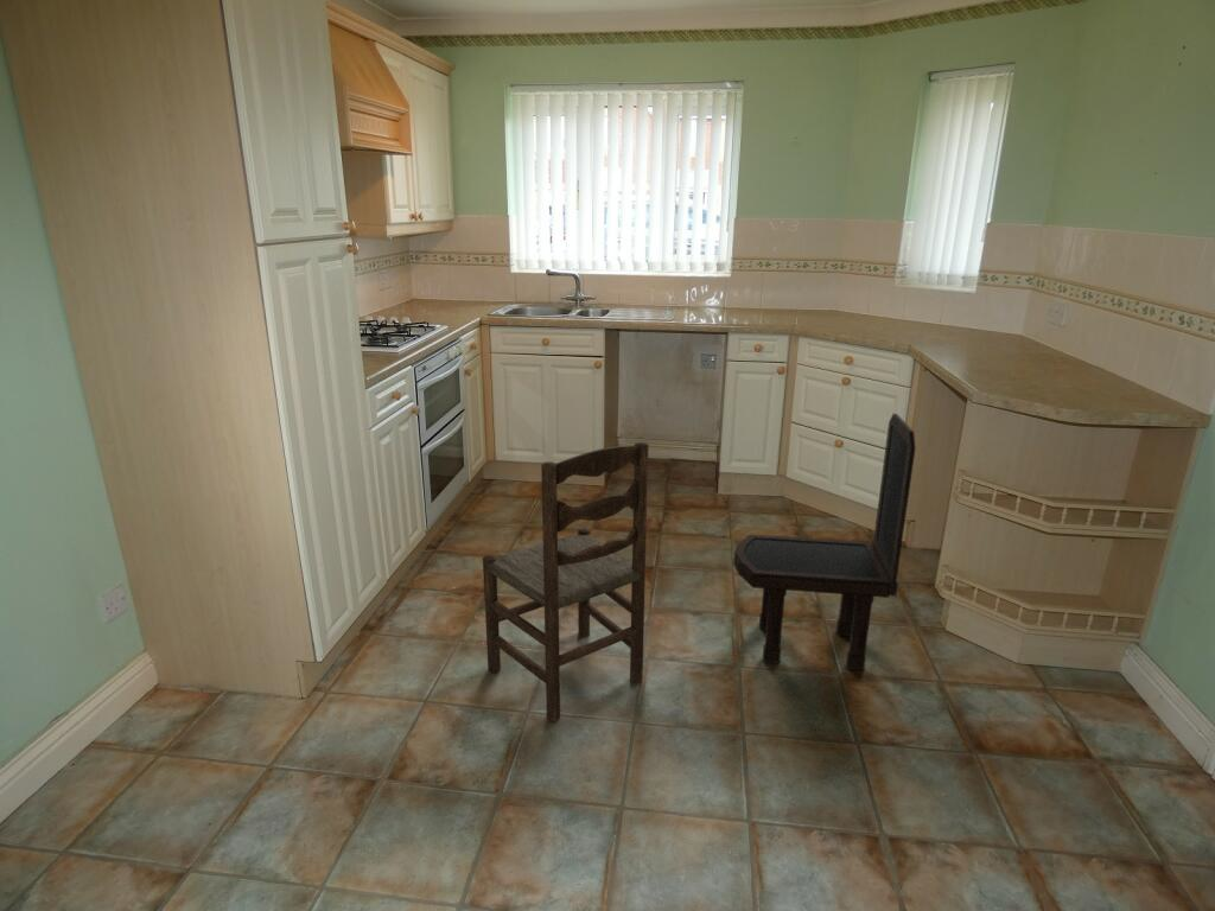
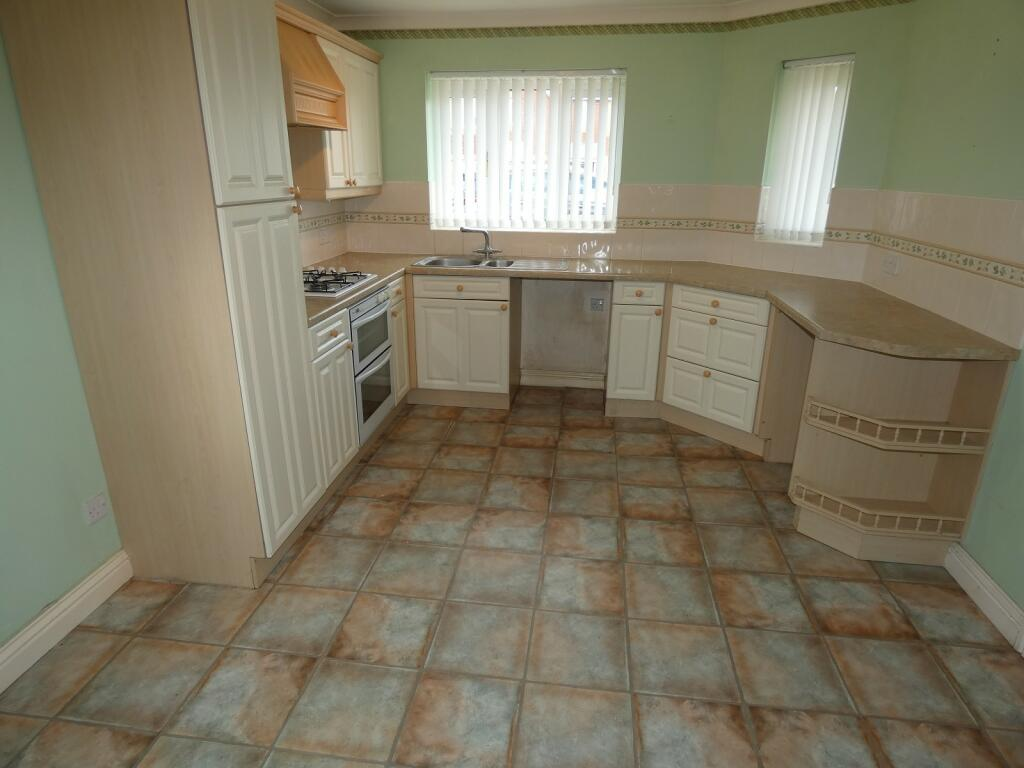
- dining chair [732,413,916,671]
- dining chair [482,440,650,722]
